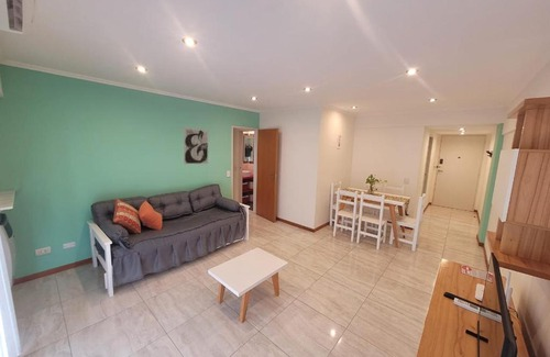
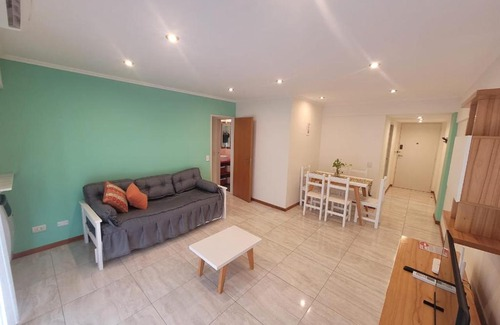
- wall art [183,126,209,165]
